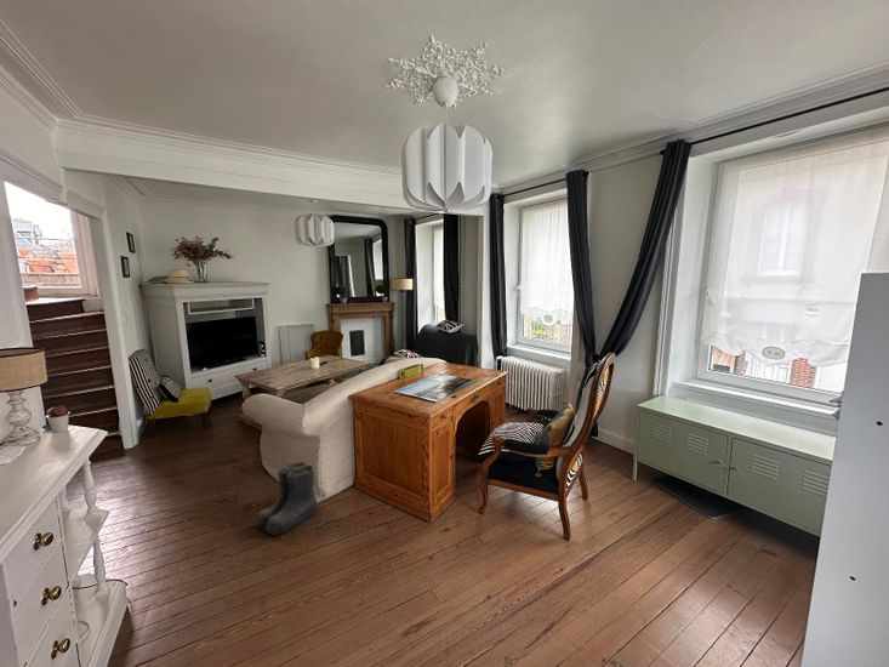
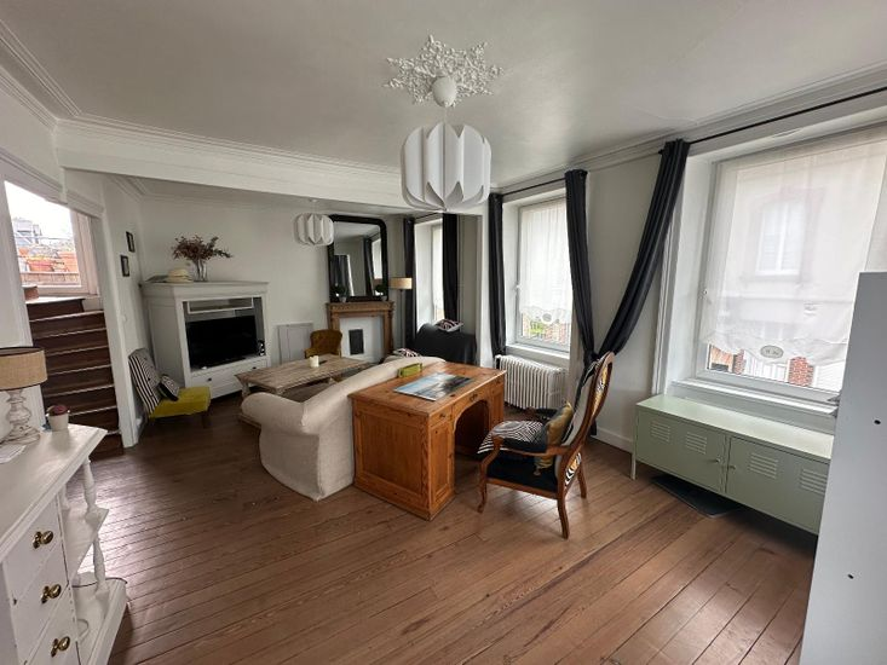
- boots [253,461,318,536]
